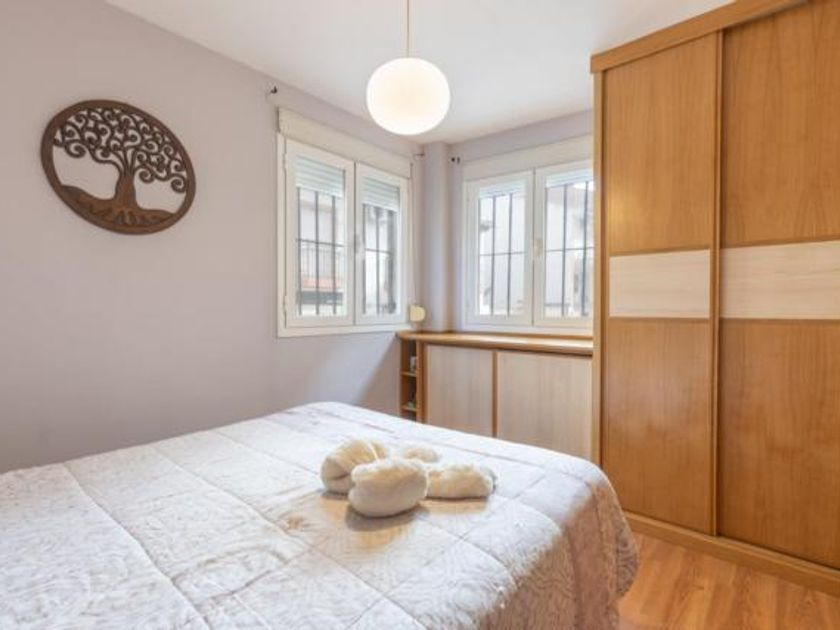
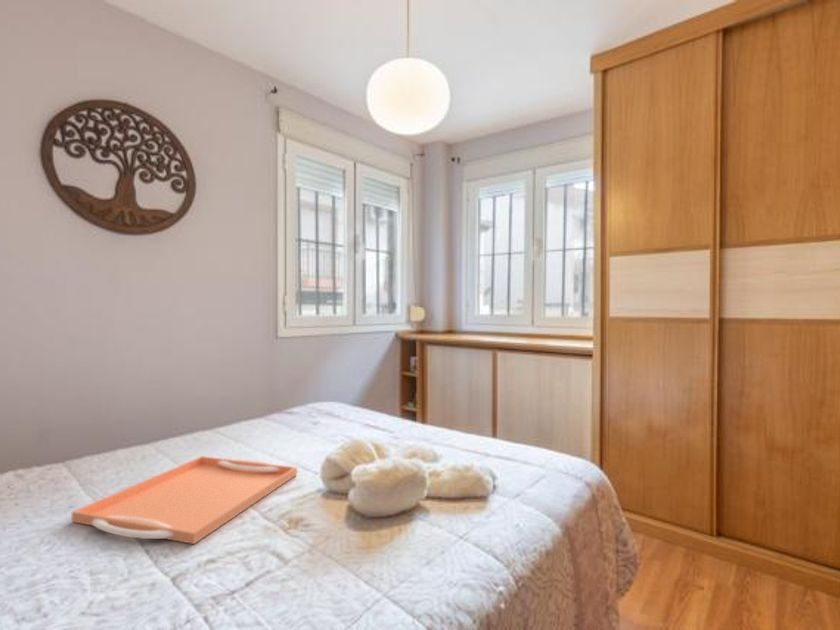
+ serving tray [71,455,298,545]
